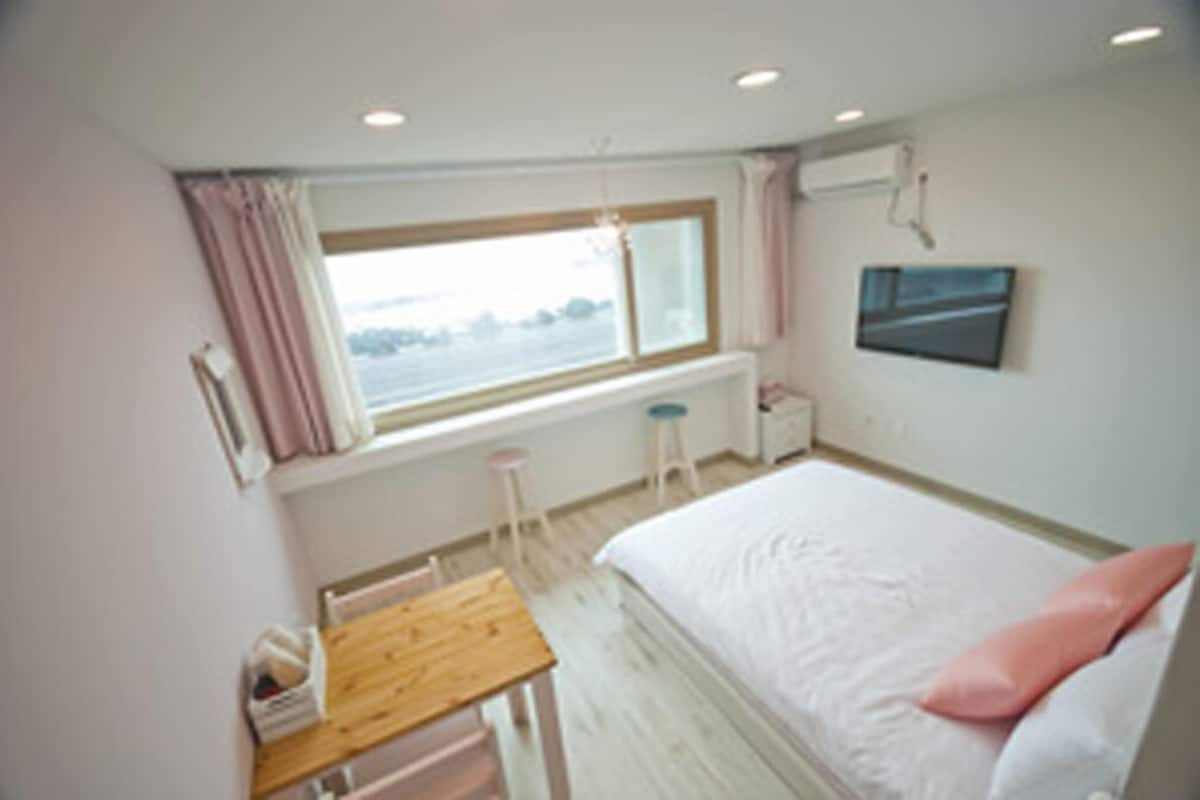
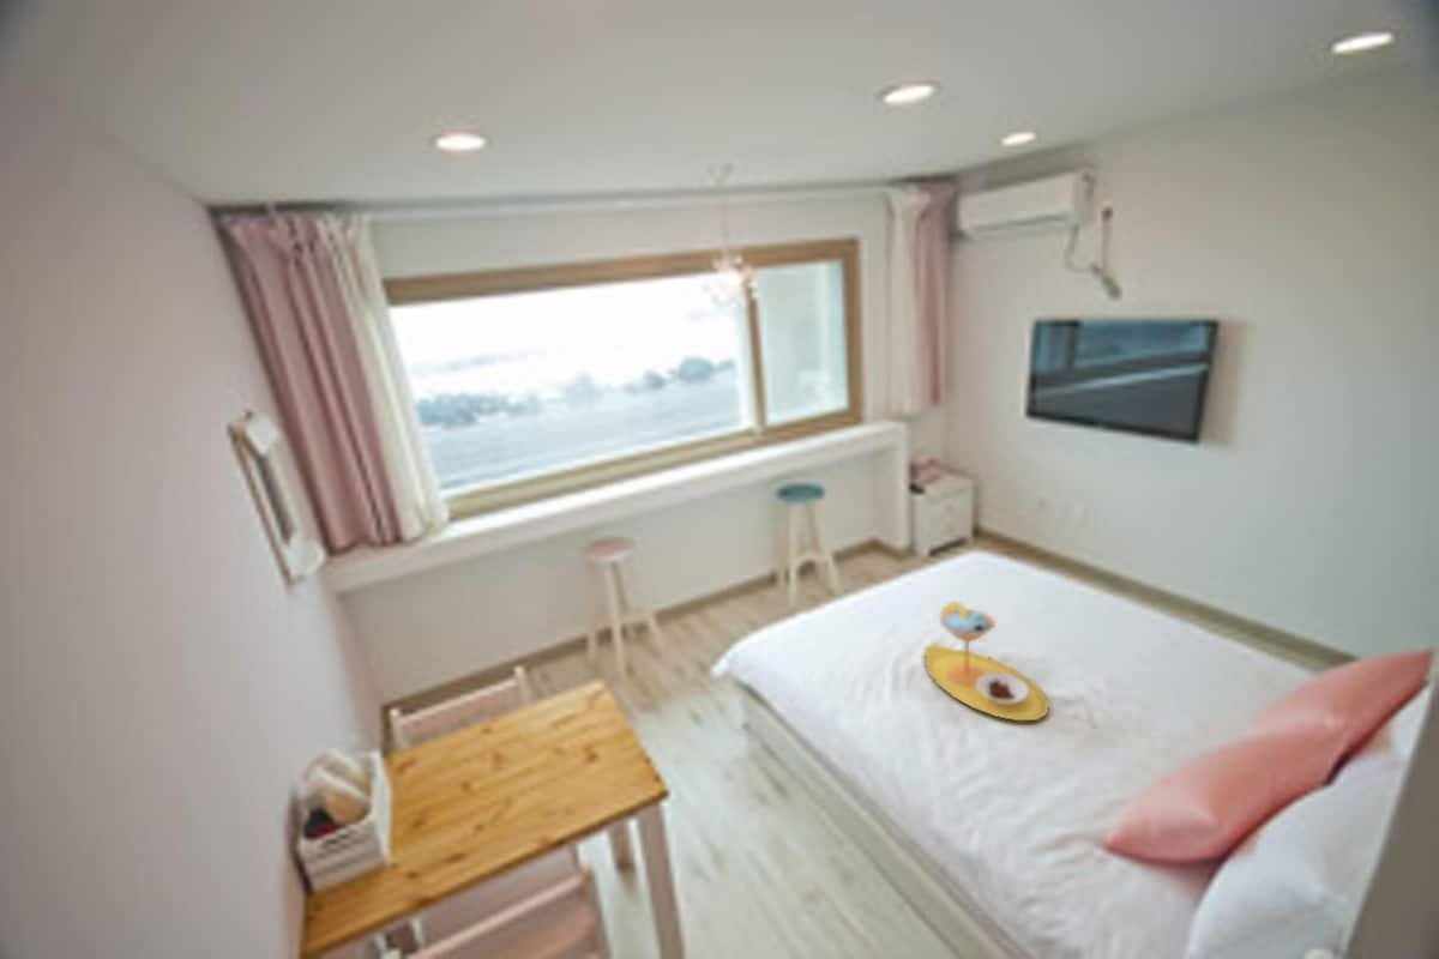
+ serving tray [923,601,1050,722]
